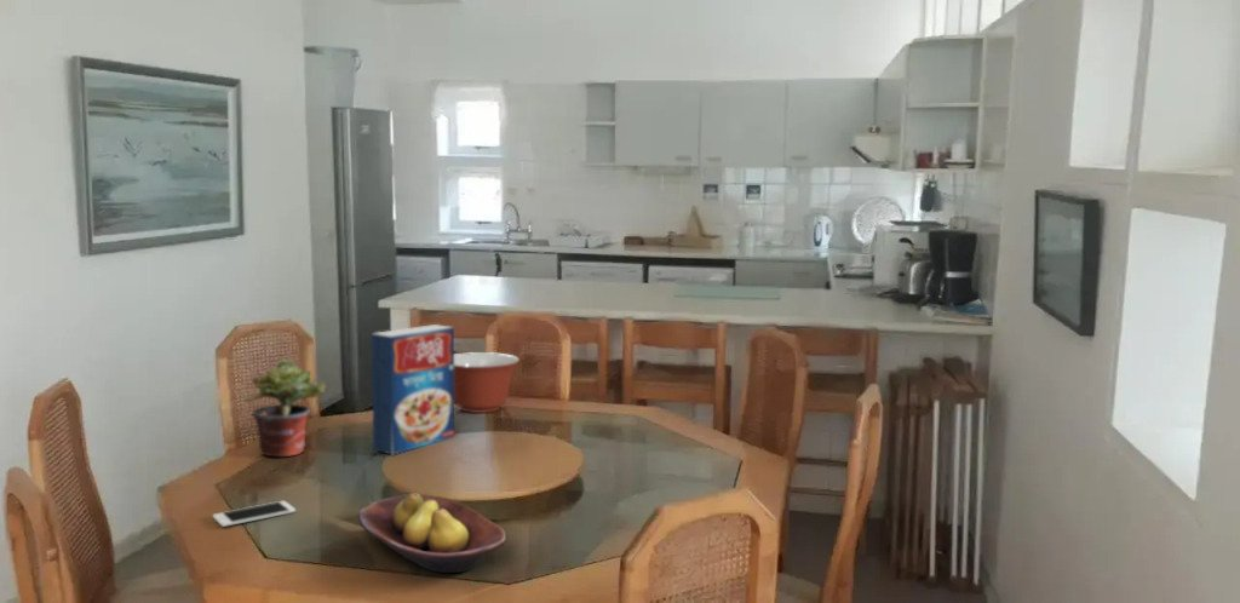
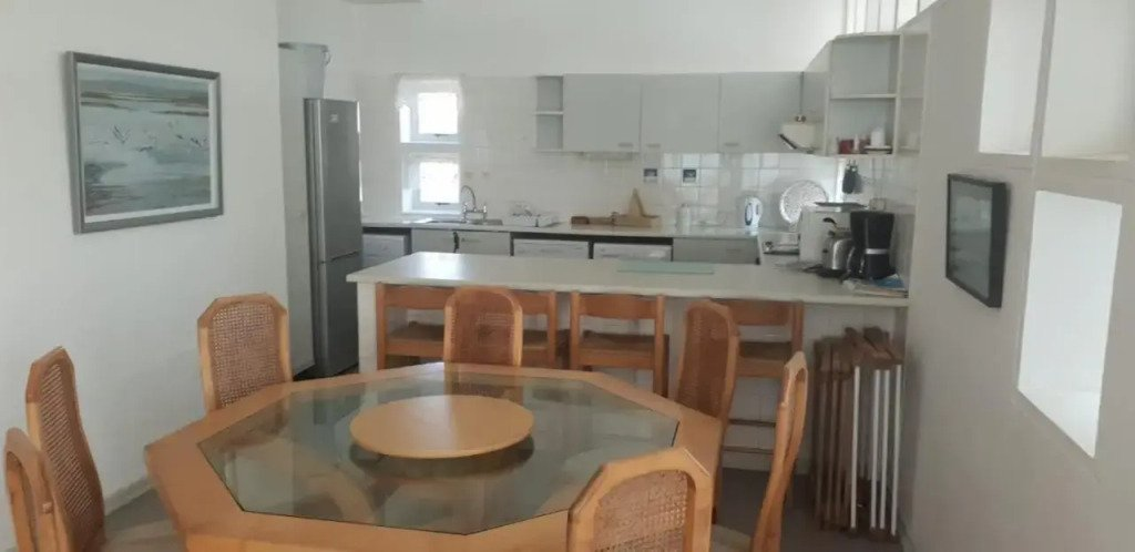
- fruit bowl [357,492,507,574]
- cell phone [212,500,297,528]
- mixing bowl [454,351,521,414]
- potted plant [243,358,328,458]
- cereal box [371,323,455,455]
